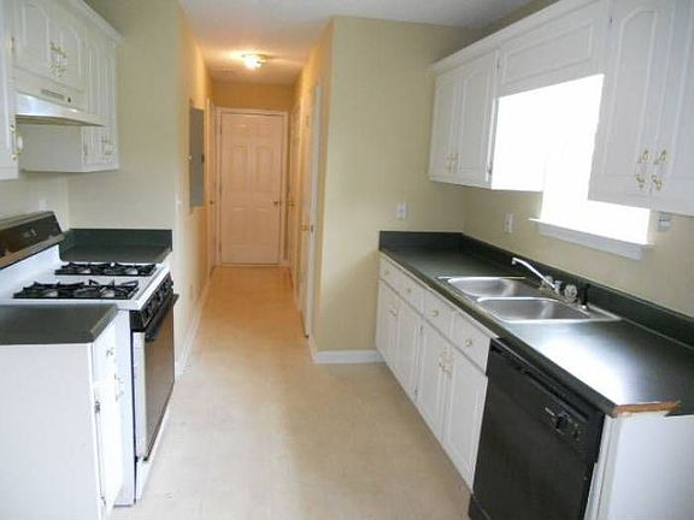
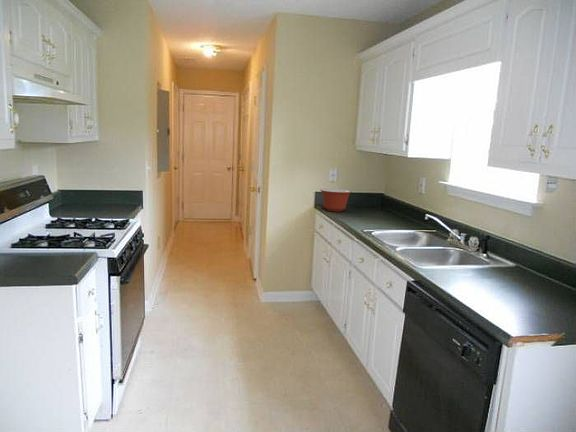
+ mixing bowl [319,188,353,212]
